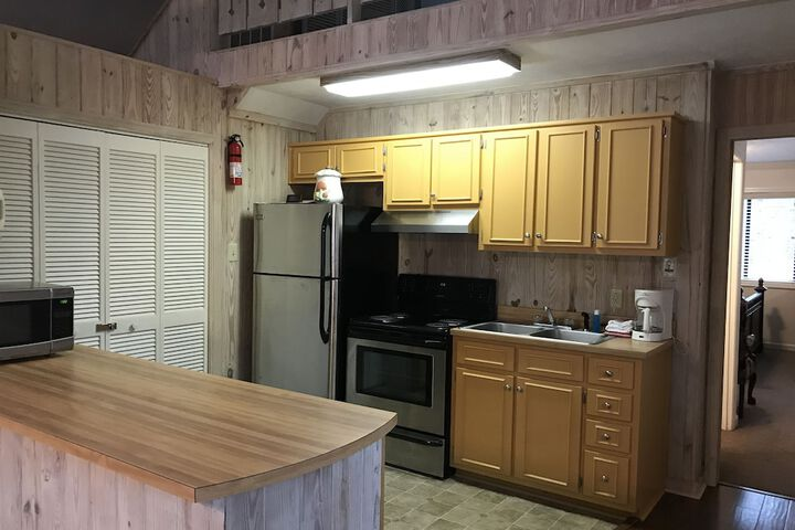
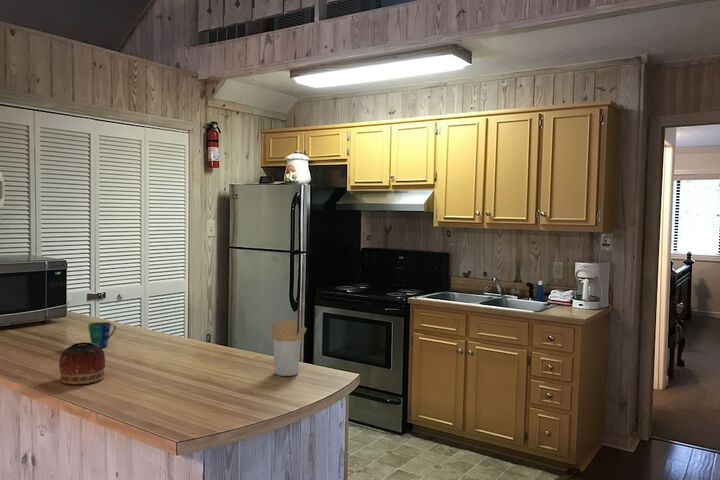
+ bowl [58,341,106,386]
+ cup [87,321,117,349]
+ utensil holder [270,319,307,377]
